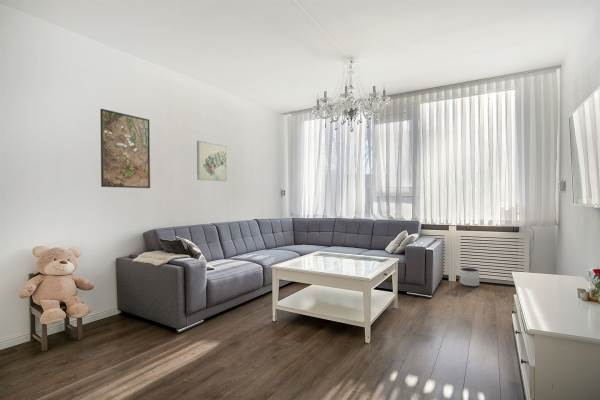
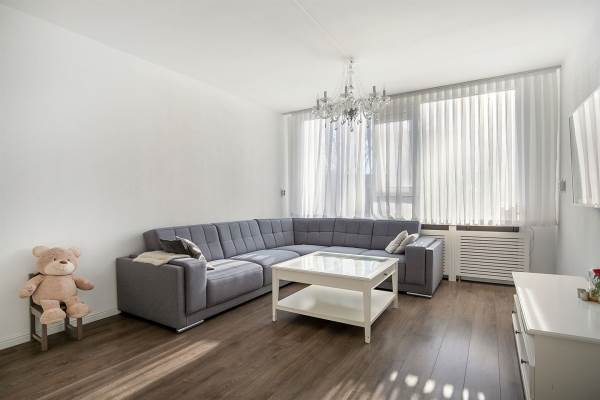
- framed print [99,108,151,189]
- wall art [196,140,228,182]
- planter [459,267,480,288]
